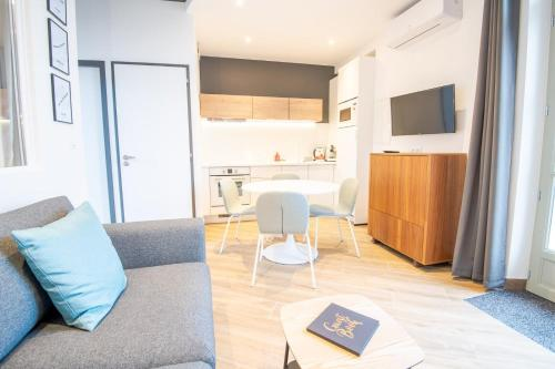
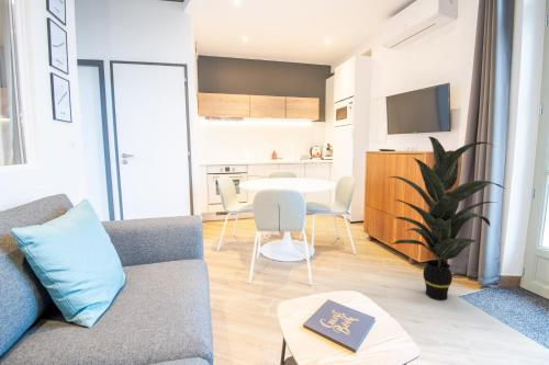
+ indoor plant [389,136,507,300]
